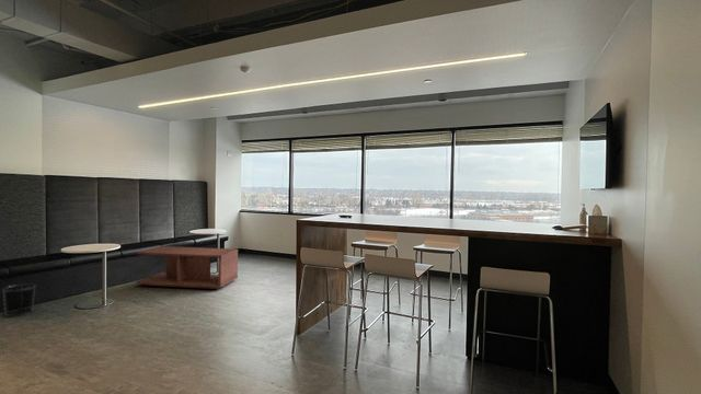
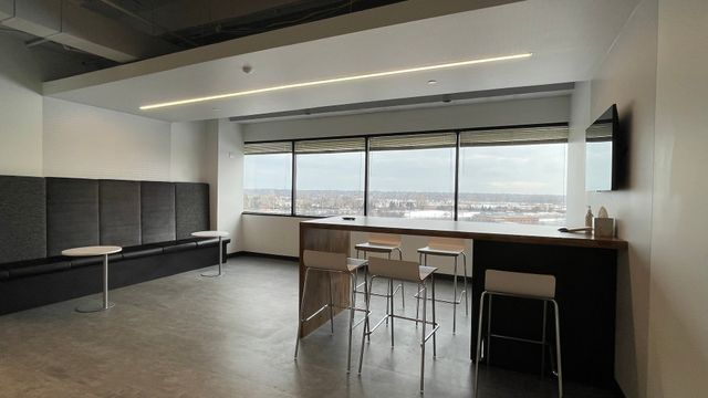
- waste bin [1,282,37,317]
- coffee table [135,245,239,290]
